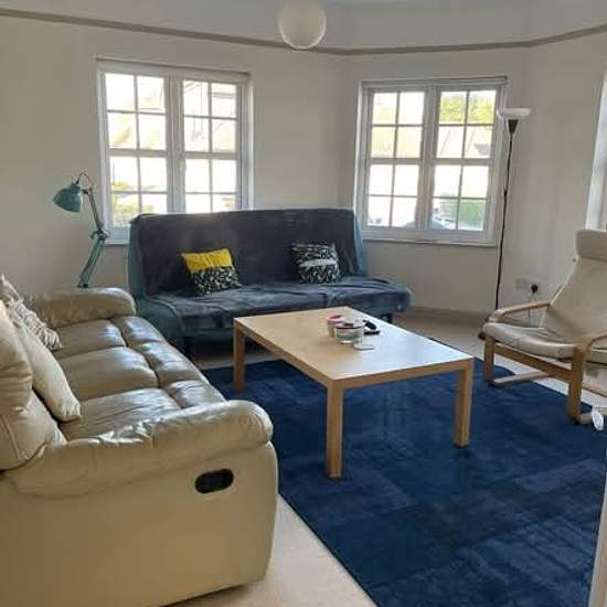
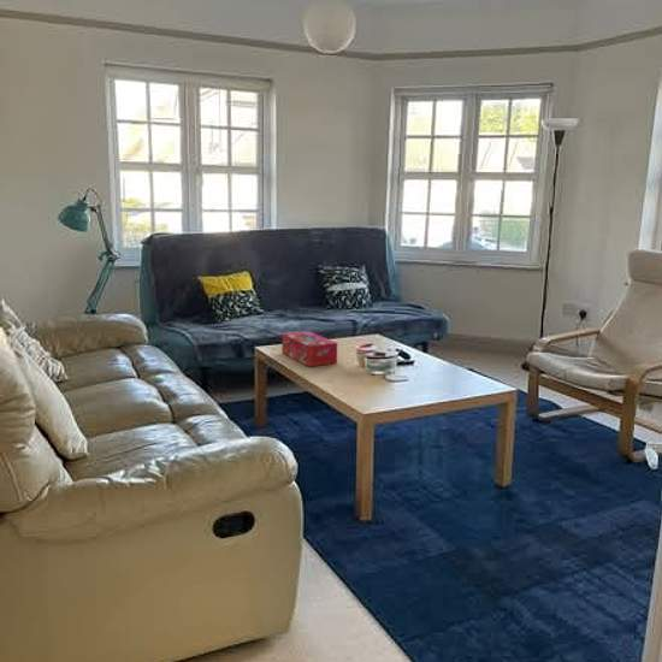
+ tissue box [280,330,338,368]
